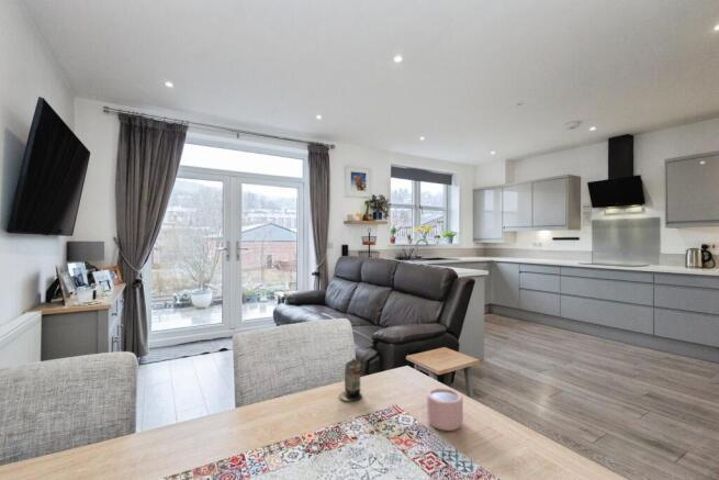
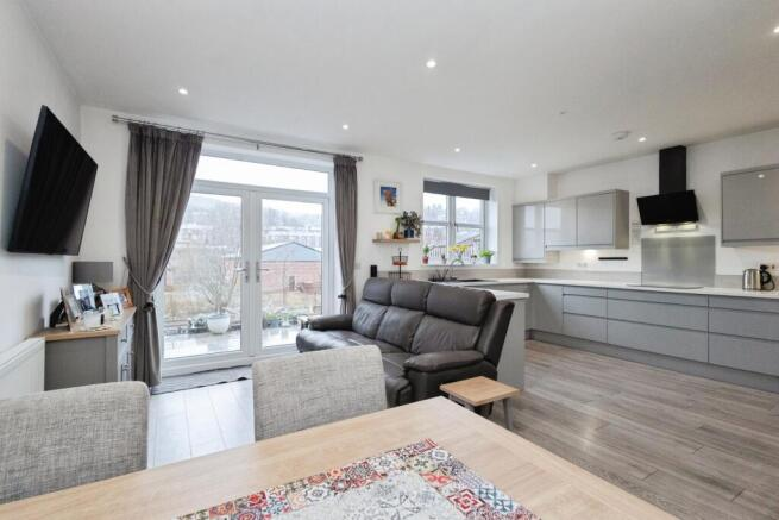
- can [338,357,363,402]
- mug [426,387,464,432]
